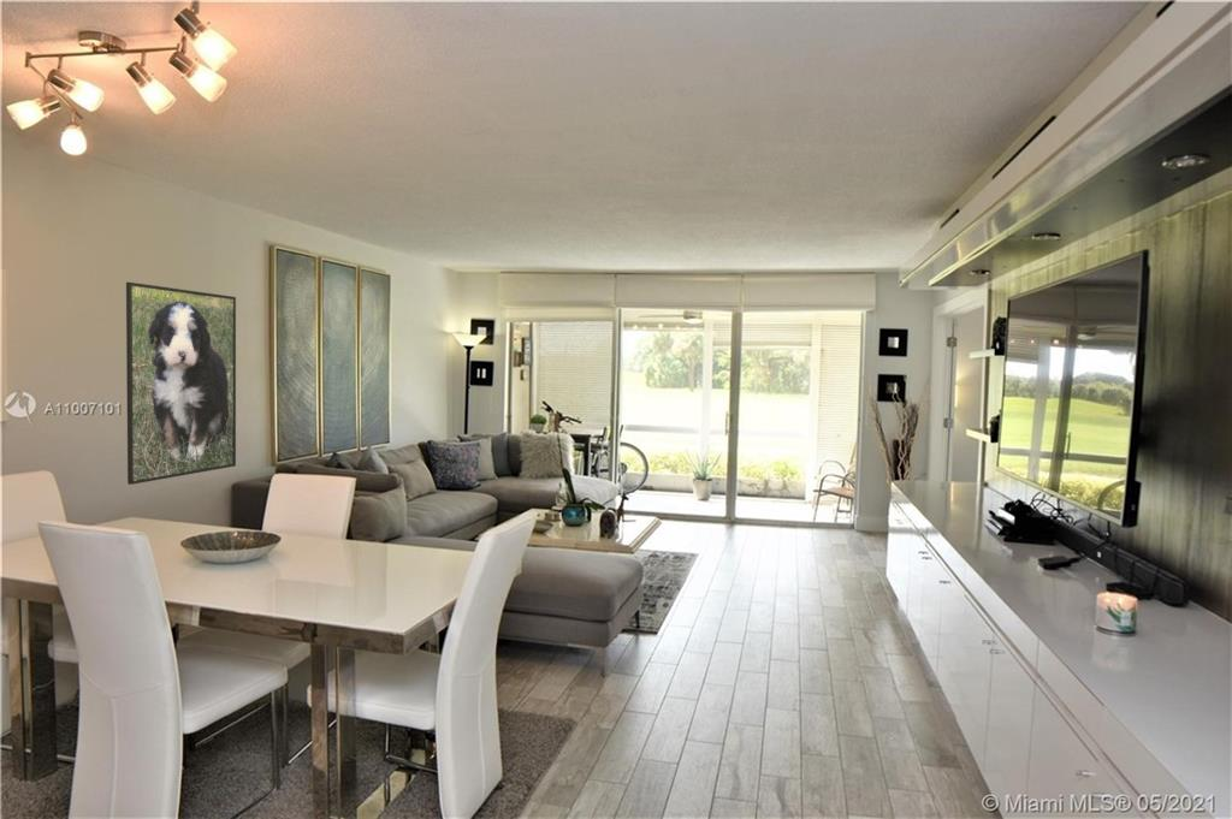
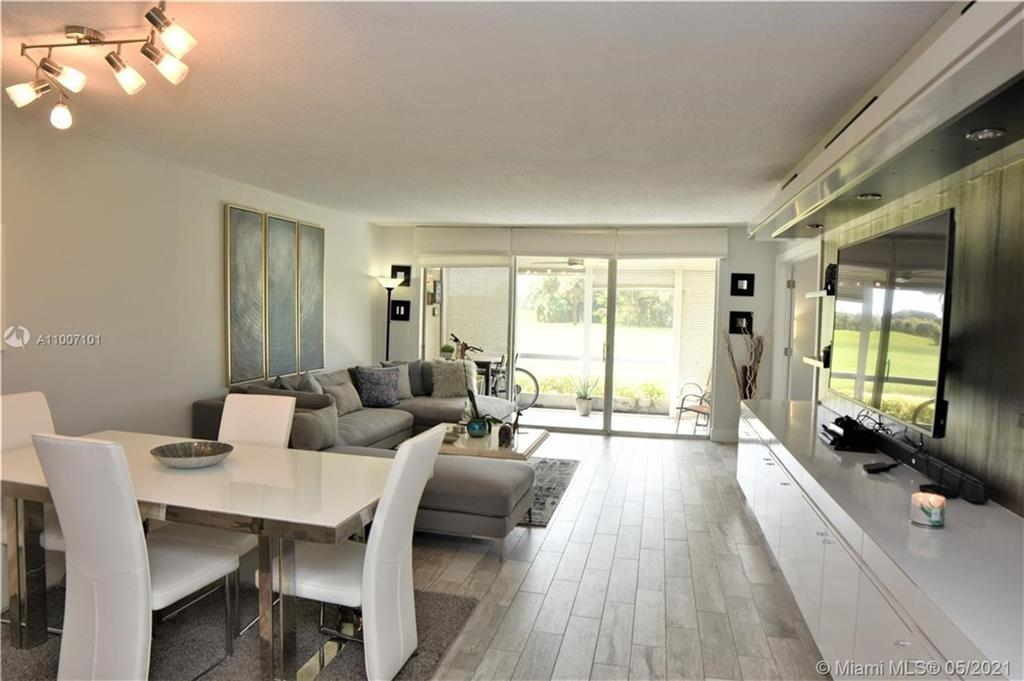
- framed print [125,281,237,486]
